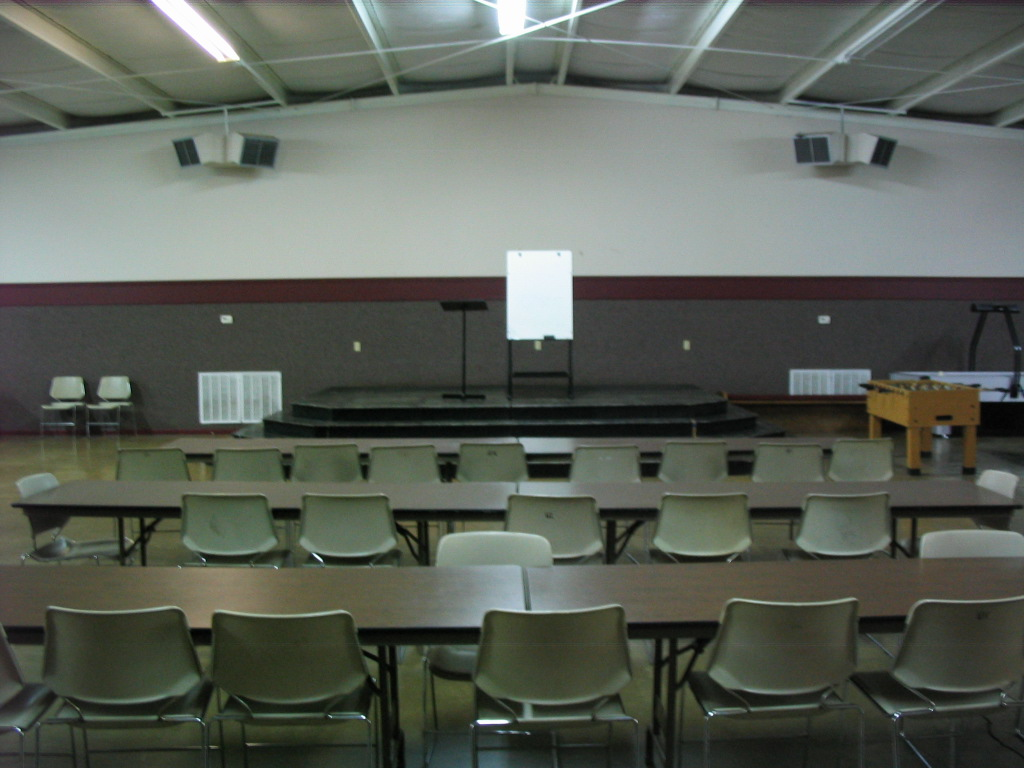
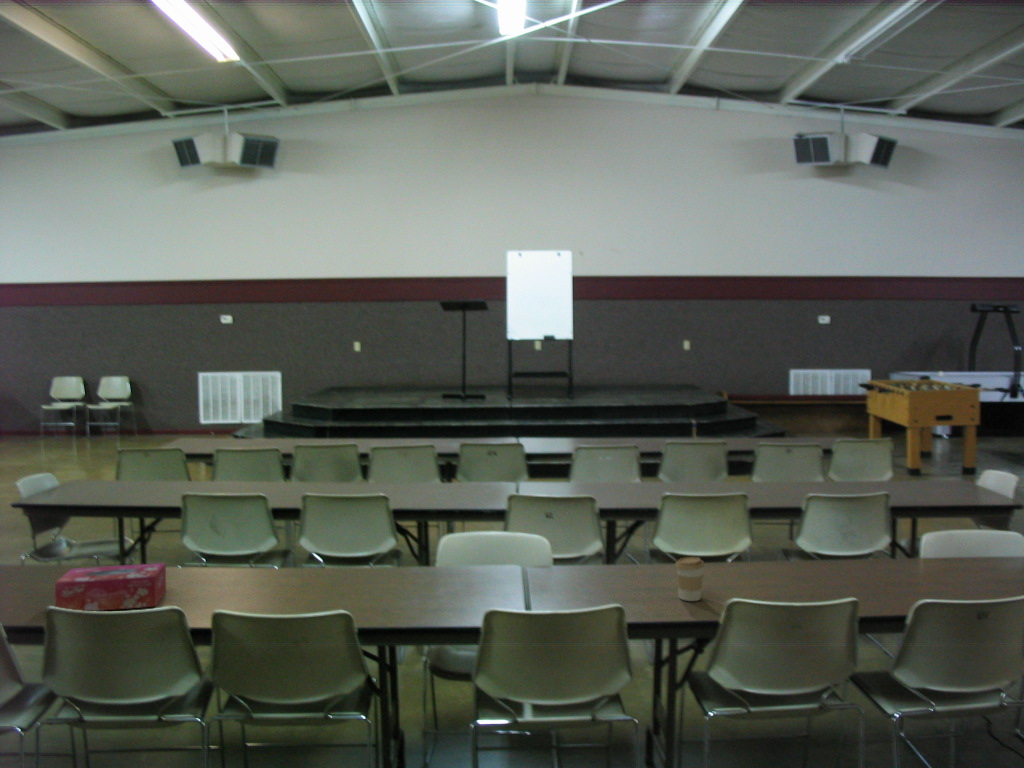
+ tissue box [54,562,167,612]
+ coffee cup [674,556,705,602]
